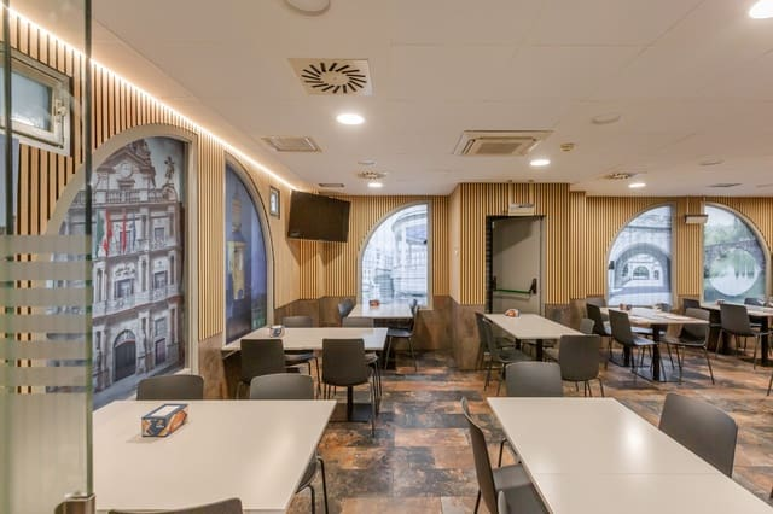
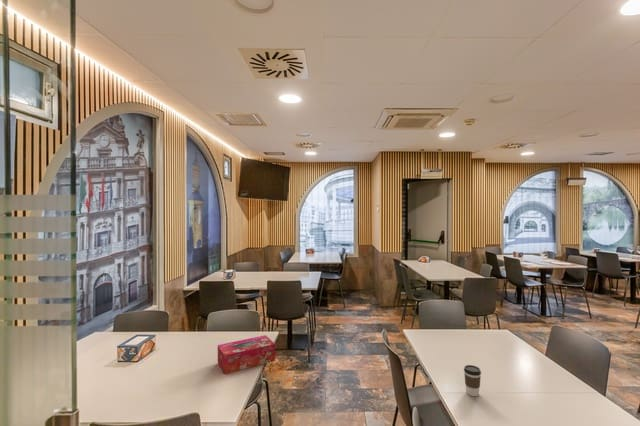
+ tissue box [217,334,276,375]
+ coffee cup [463,364,482,397]
